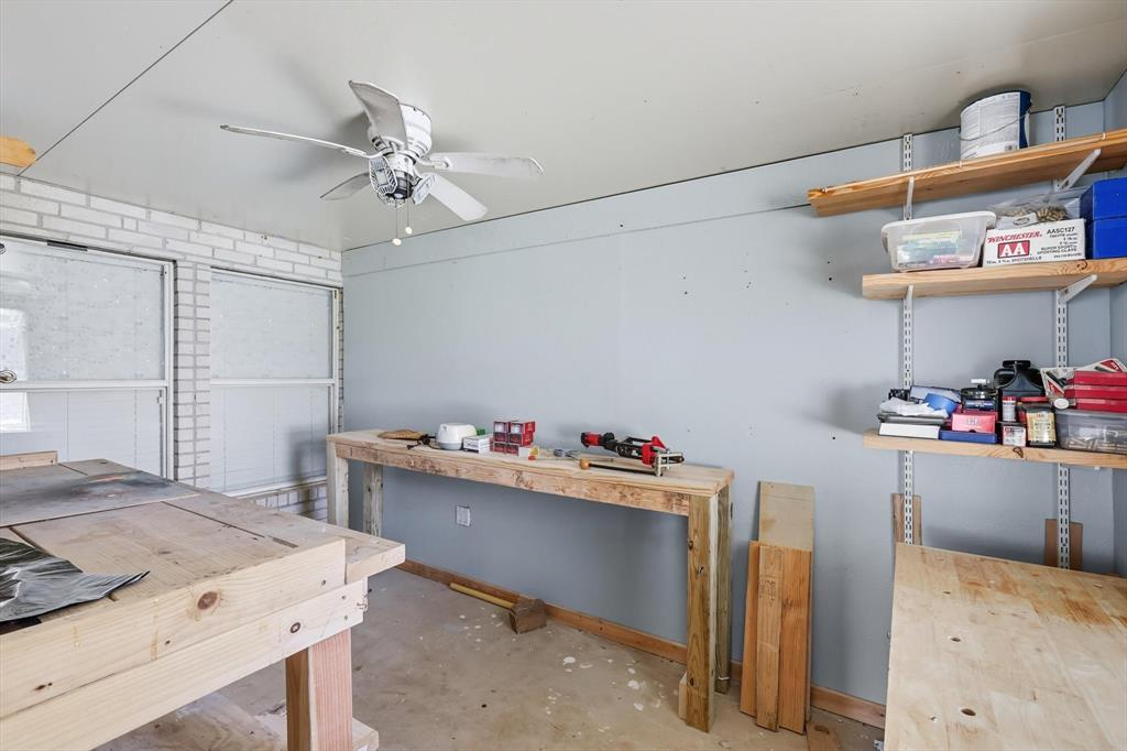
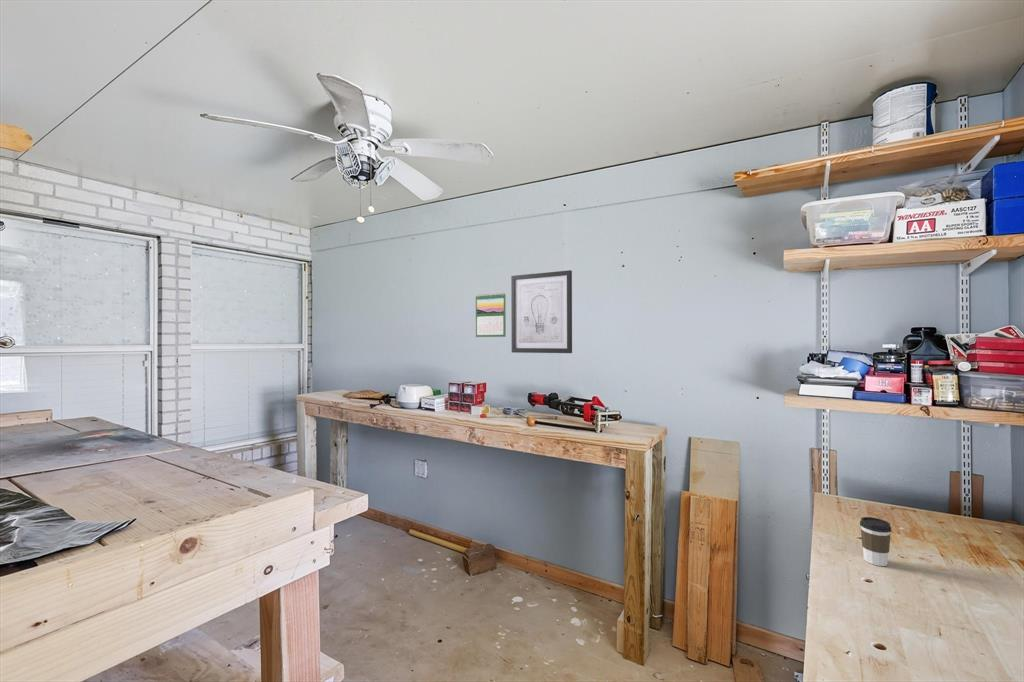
+ wall art [510,269,573,354]
+ calendar [475,292,507,338]
+ coffee cup [859,516,892,567]
